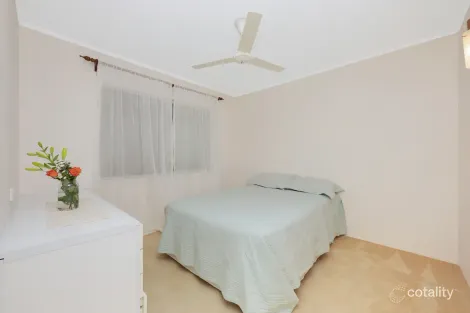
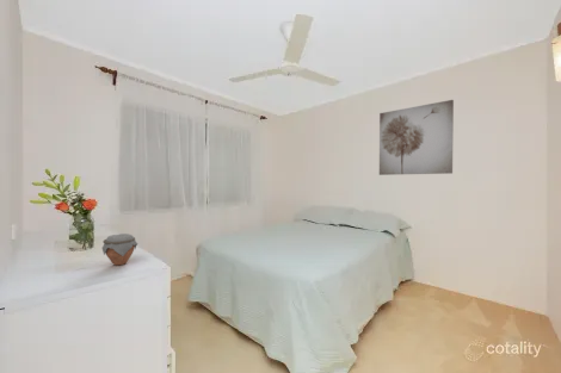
+ jar [101,232,138,267]
+ wall art [378,99,455,176]
